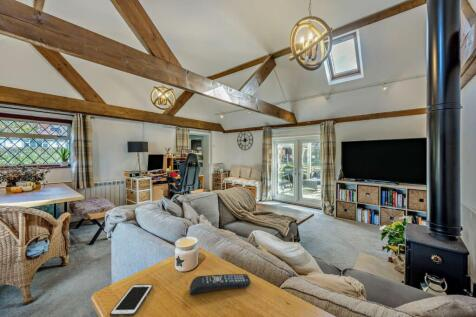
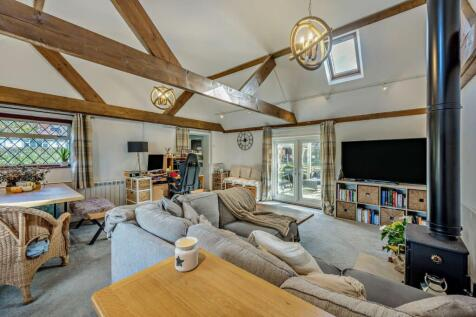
- remote control [189,273,251,296]
- cell phone [109,283,154,317]
